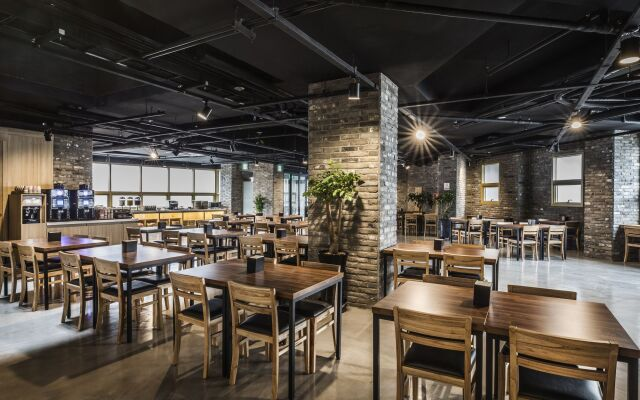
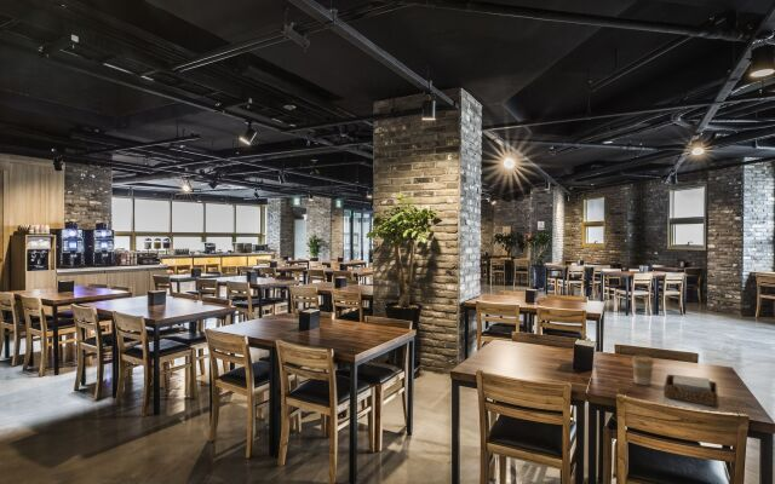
+ coffee cup [631,355,655,386]
+ napkin holder [662,373,719,408]
